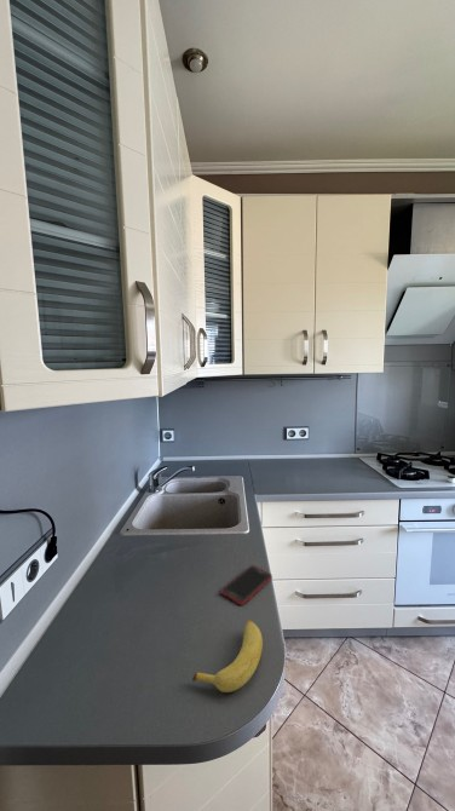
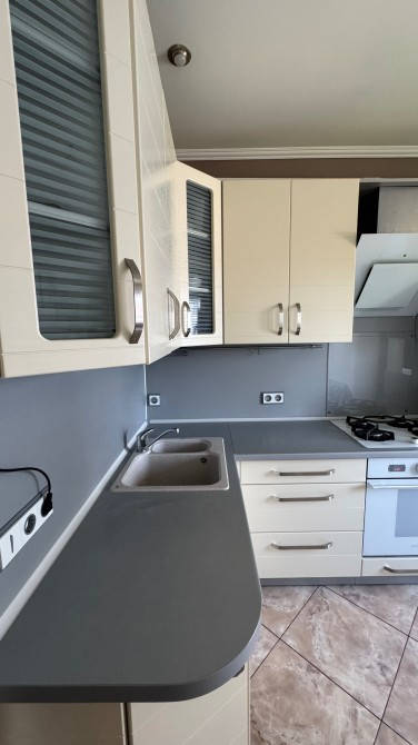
- cell phone [220,564,273,606]
- banana [191,619,264,694]
